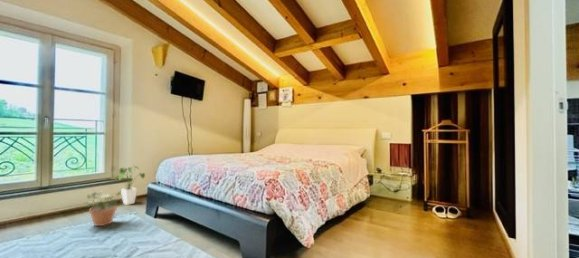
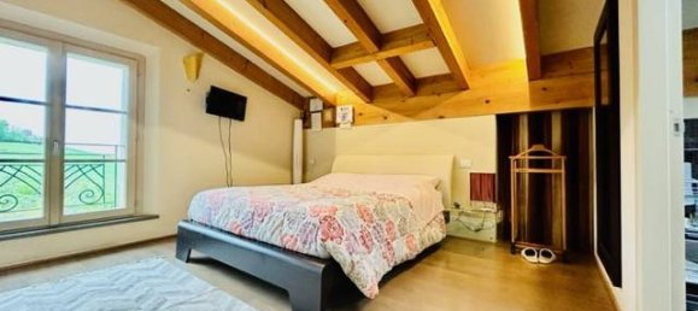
- house plant [114,165,146,206]
- potted plant [83,190,124,227]
